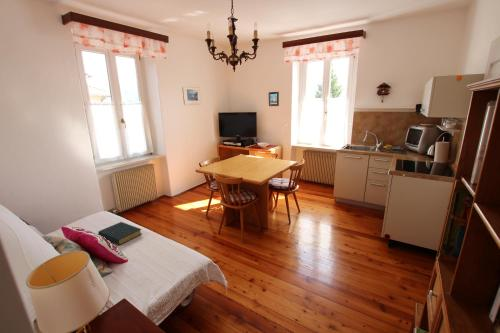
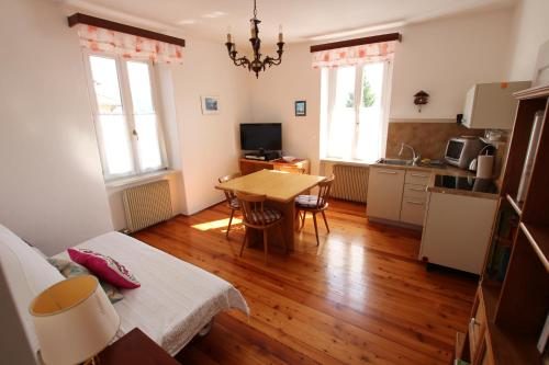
- hardback book [97,221,142,246]
